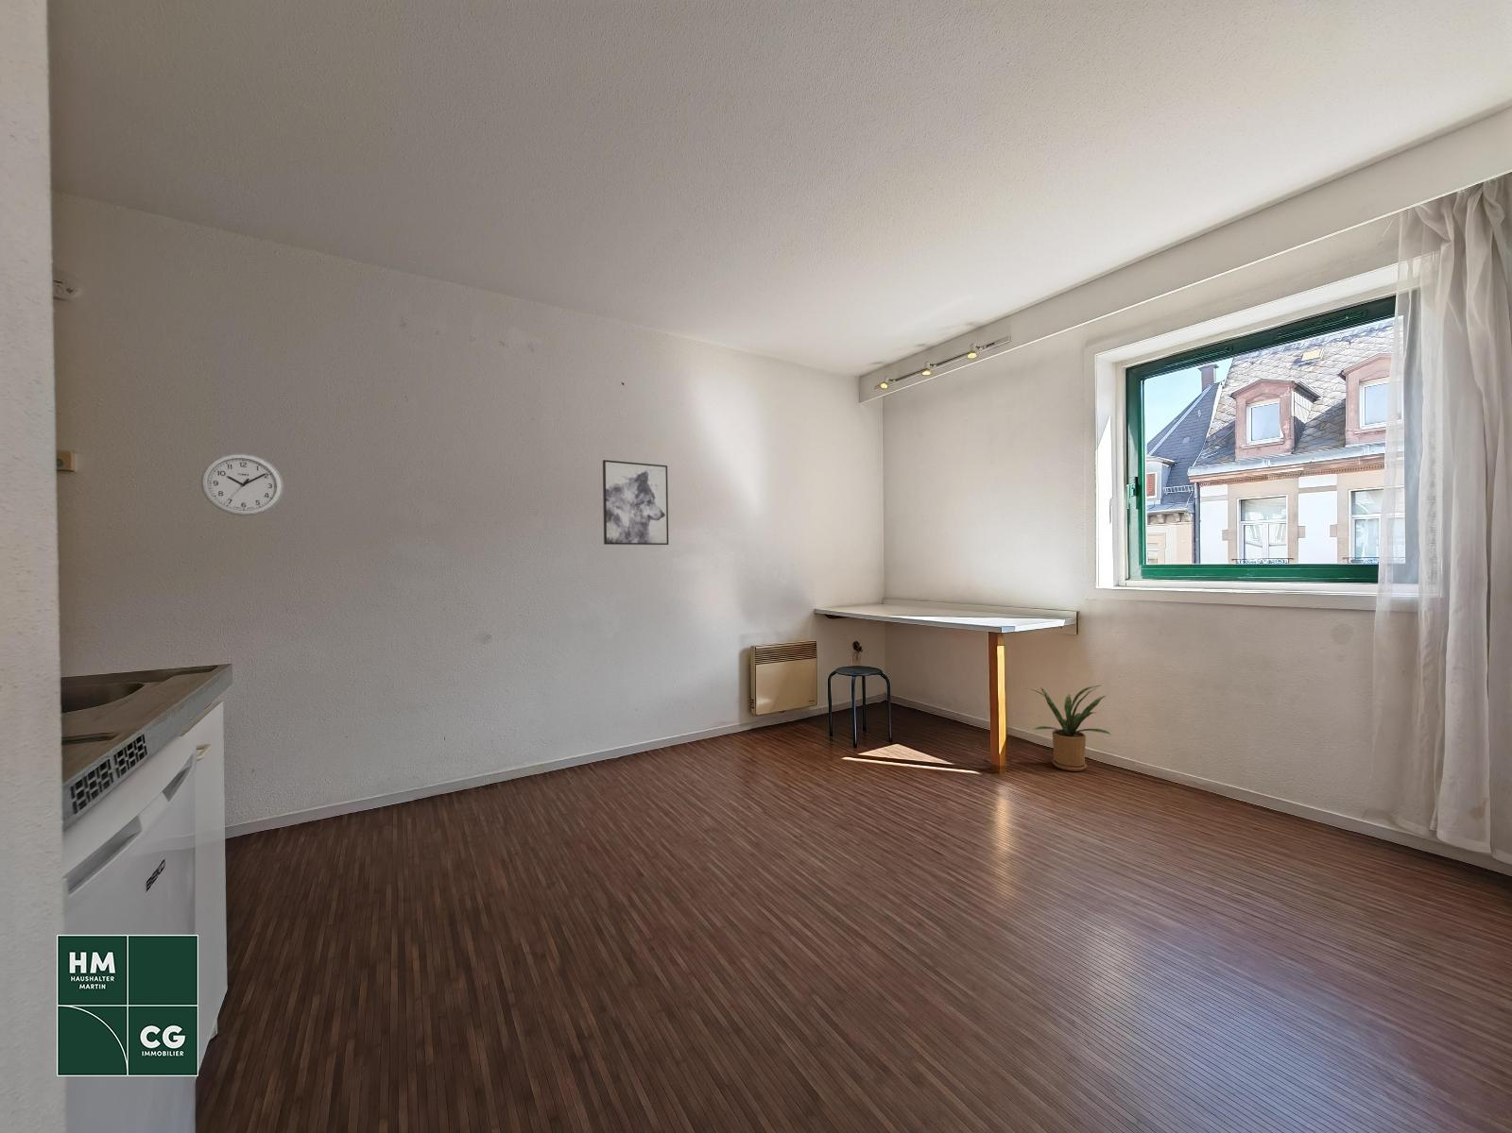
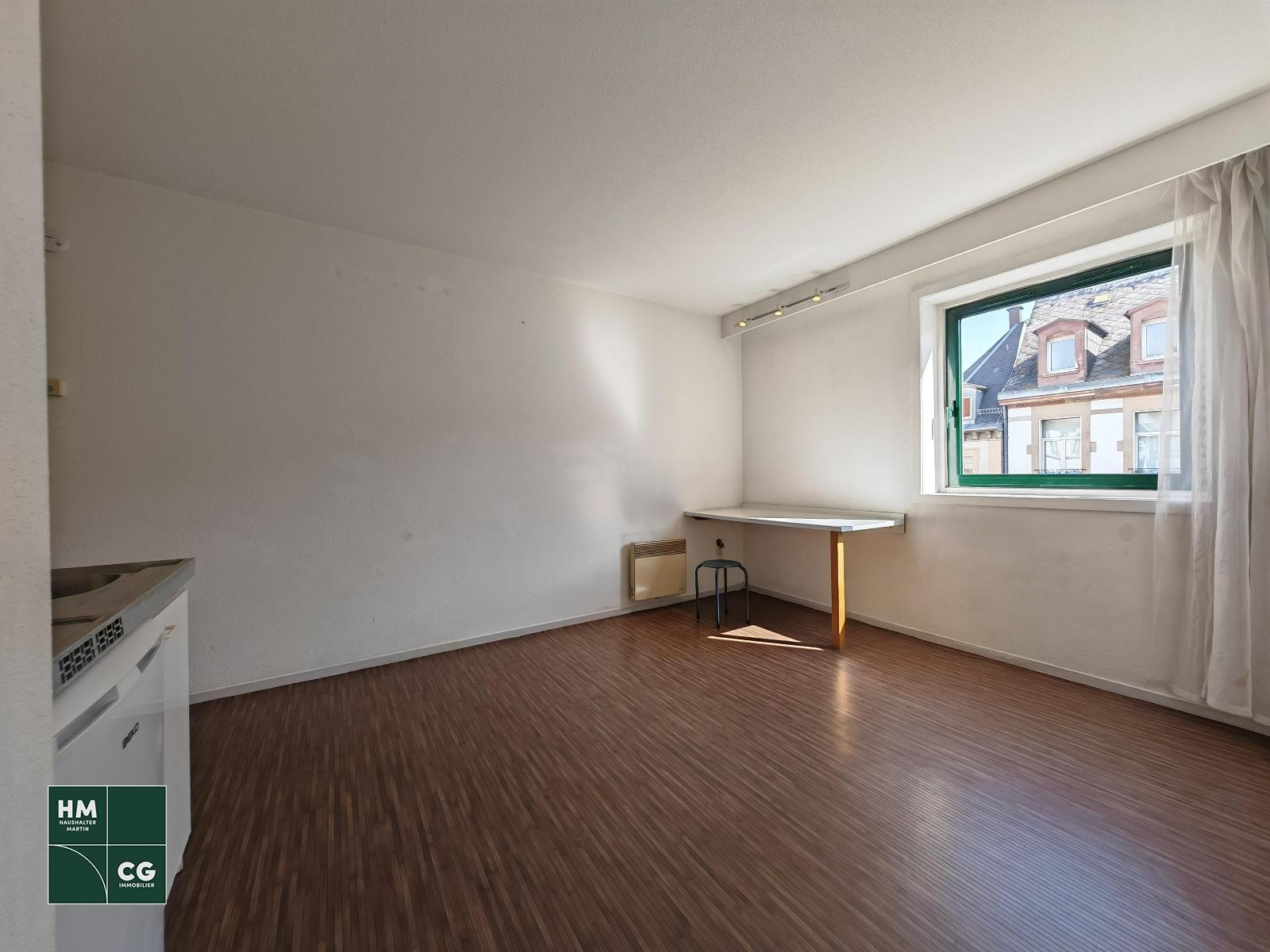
- wall art [602,459,669,546]
- wall clock [199,452,285,518]
- house plant [1025,684,1114,772]
